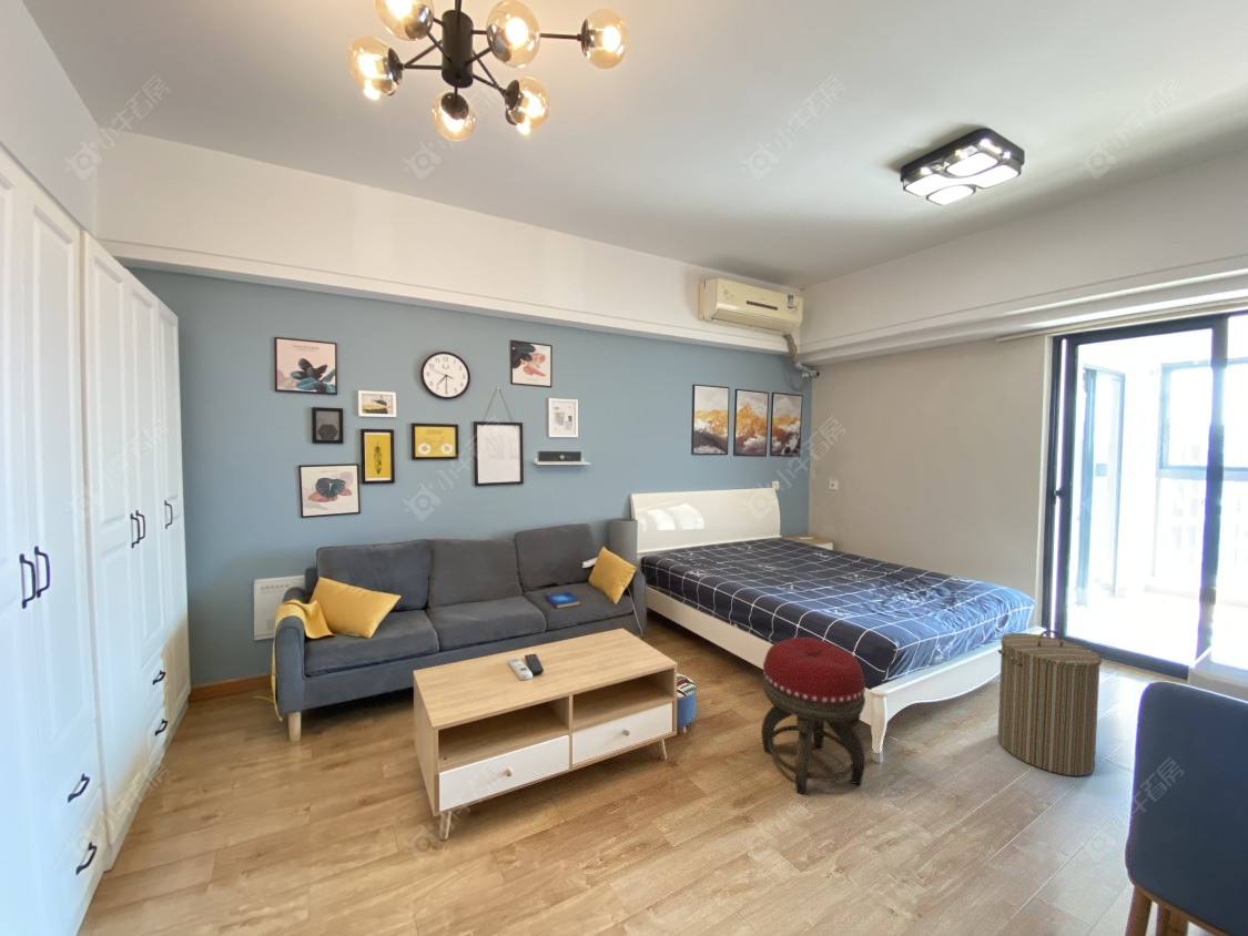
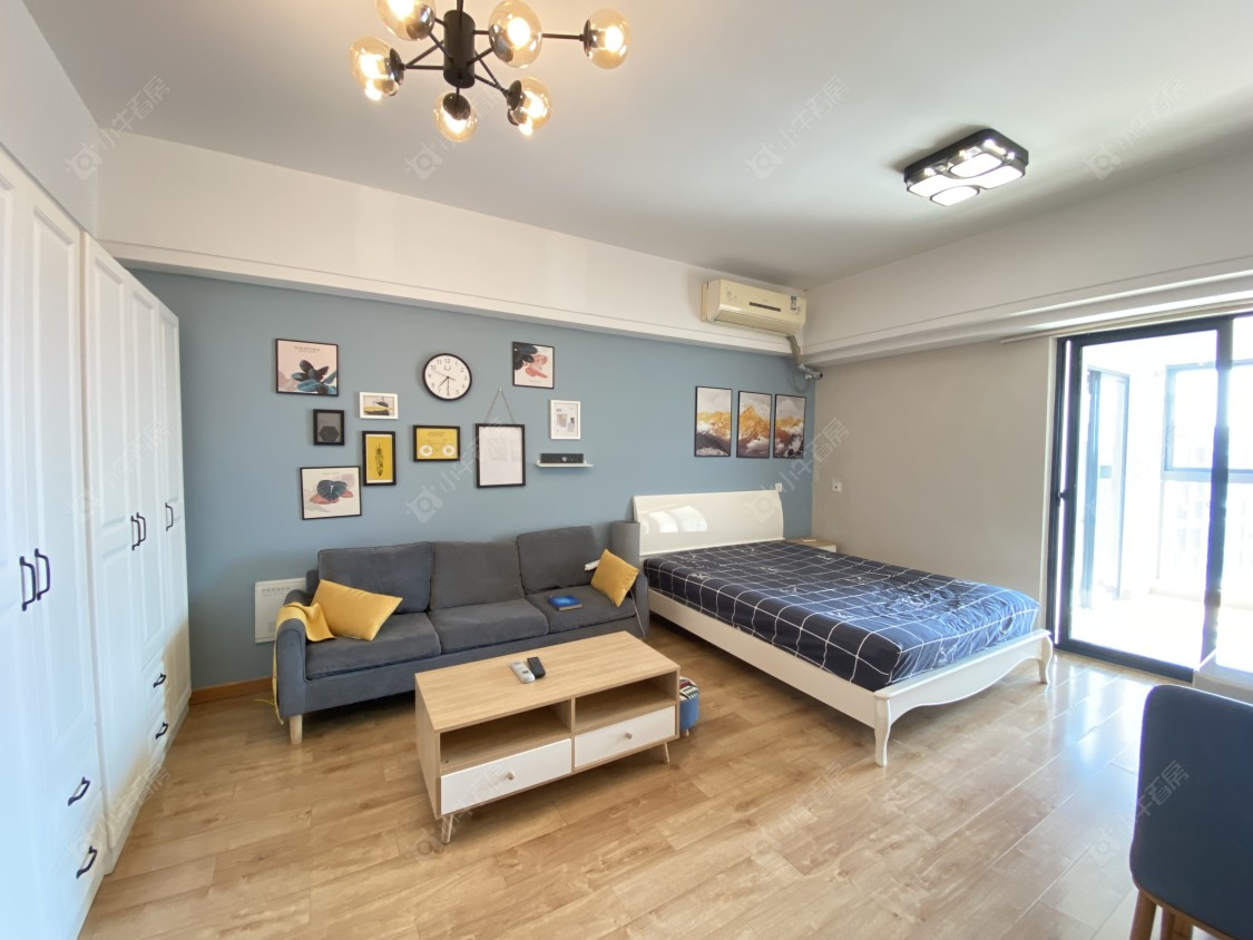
- laundry hamper [996,629,1103,777]
- footstool [761,637,866,795]
